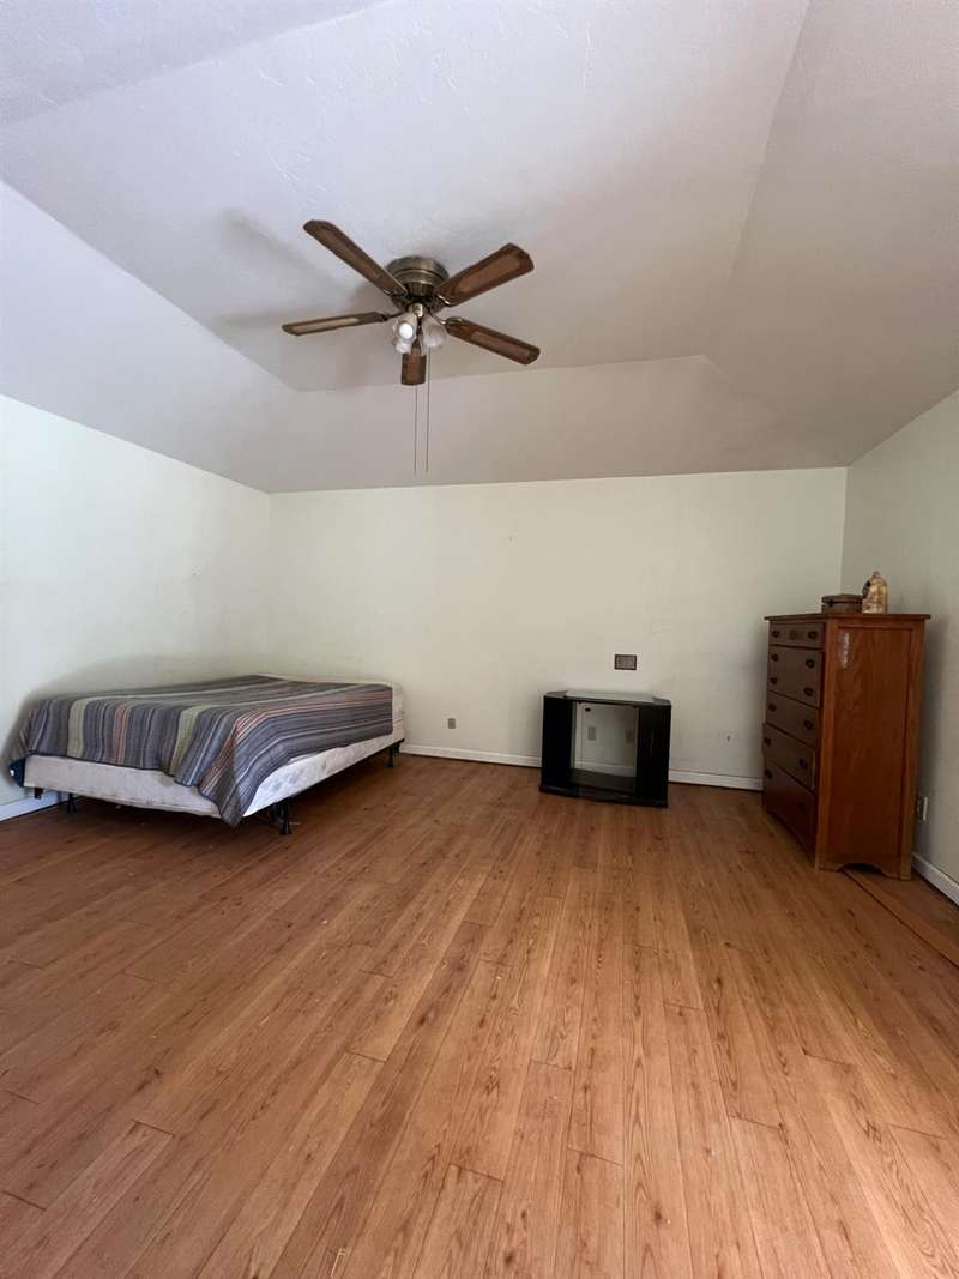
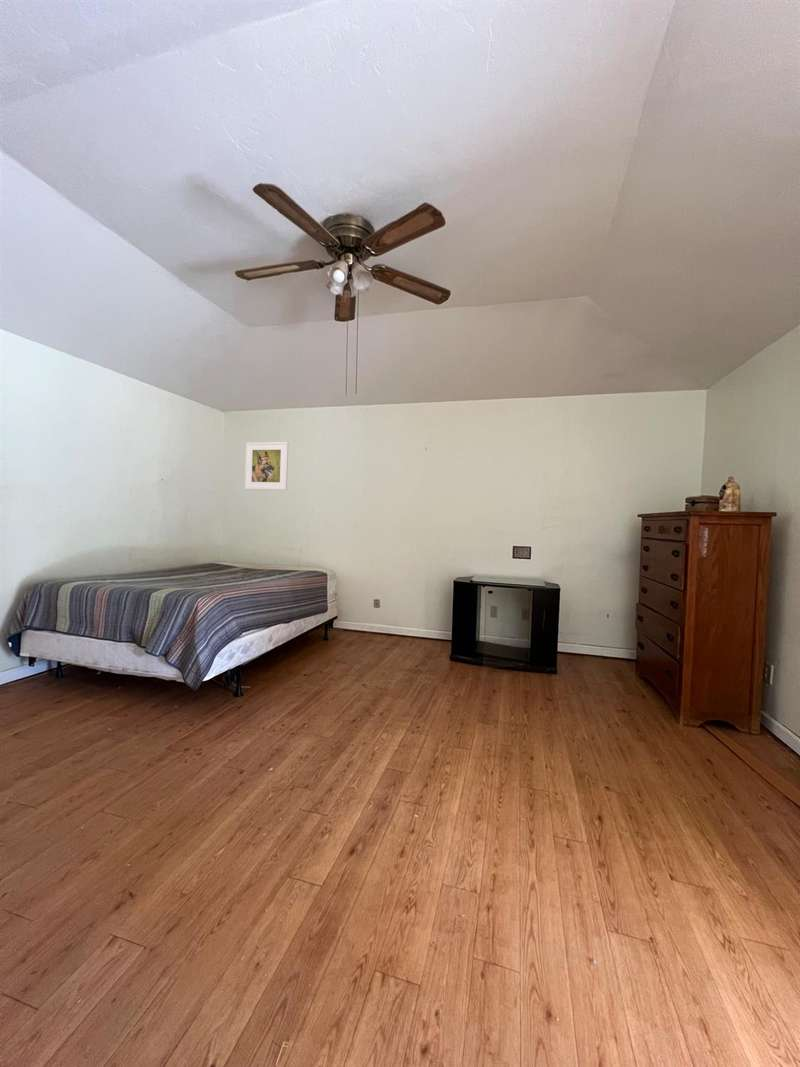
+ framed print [244,441,289,491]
